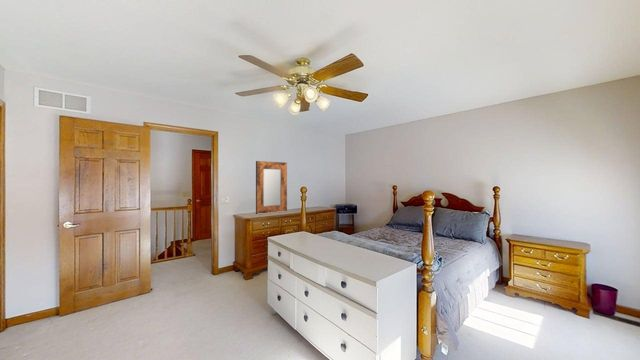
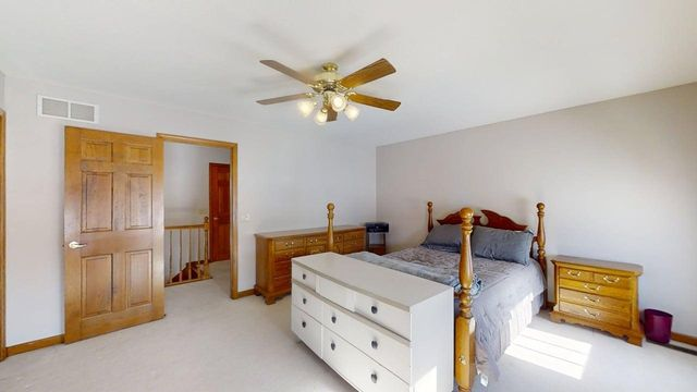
- home mirror [255,160,288,215]
